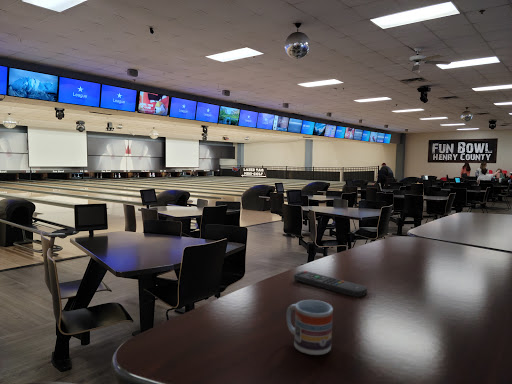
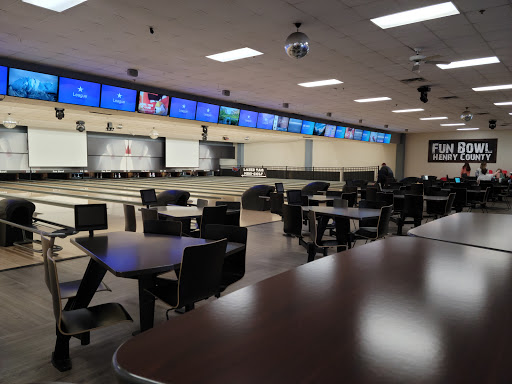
- cup [285,299,334,356]
- remote control [293,270,368,298]
